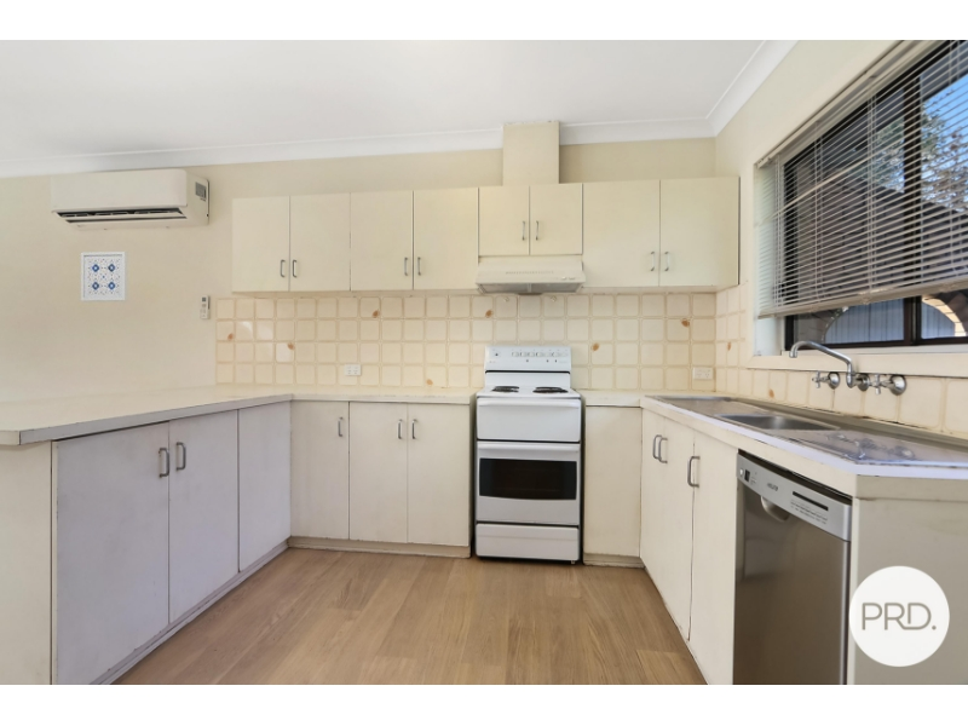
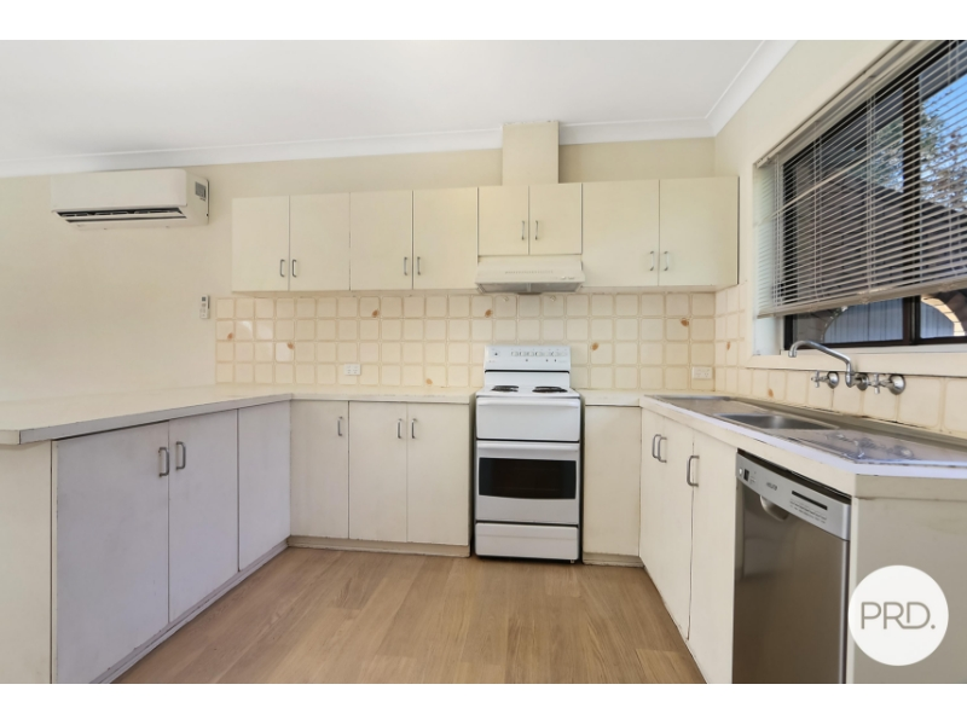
- wall art [80,250,129,302]
